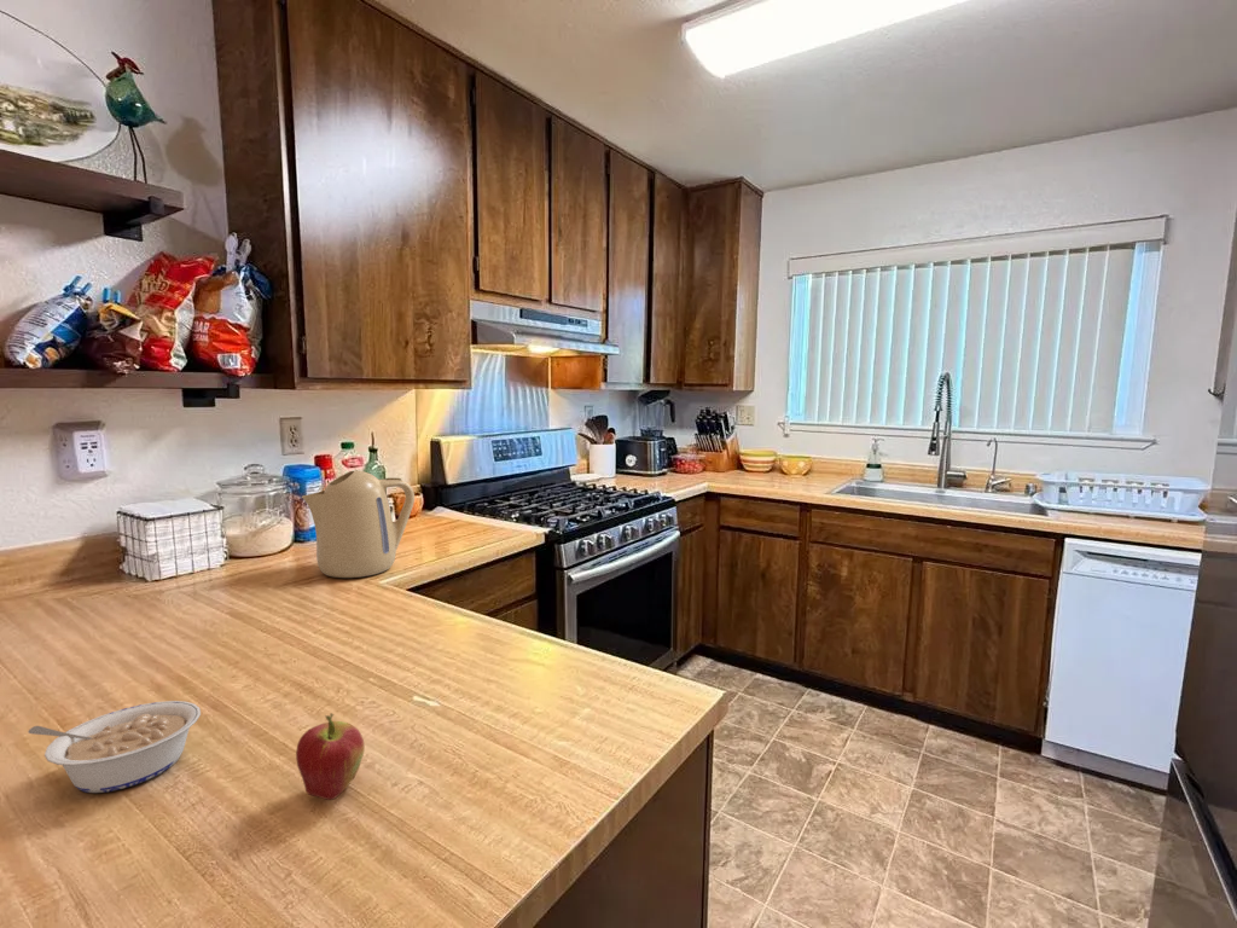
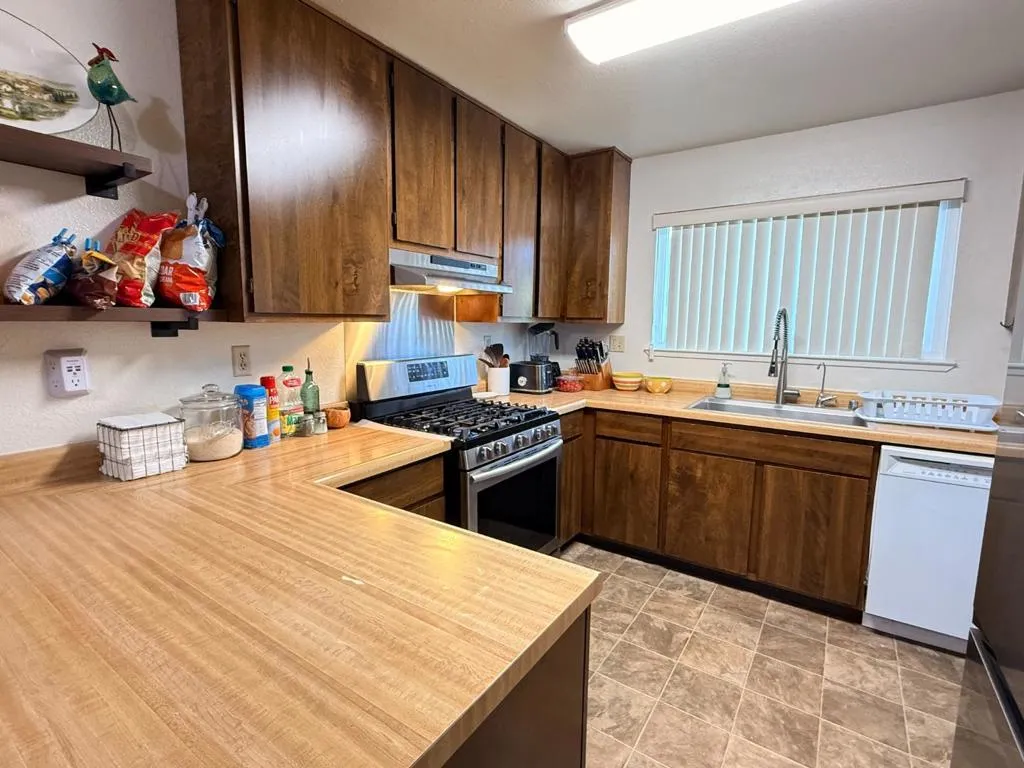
- fruit [295,712,366,801]
- kettle [301,469,416,579]
- legume [27,700,202,794]
